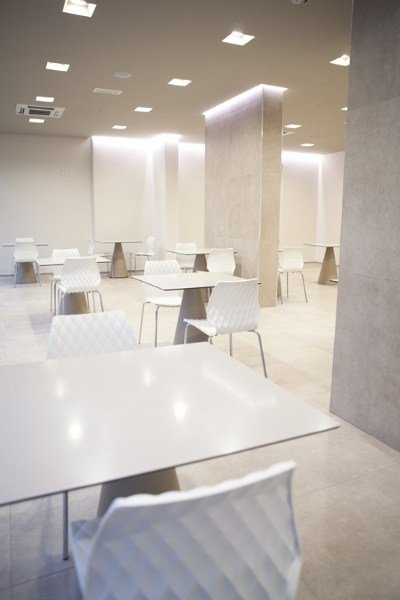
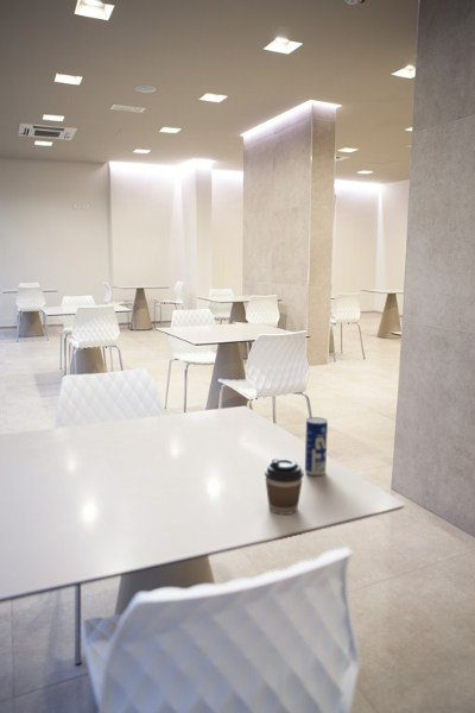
+ coffee cup [264,456,305,516]
+ beverage can [304,416,329,477]
